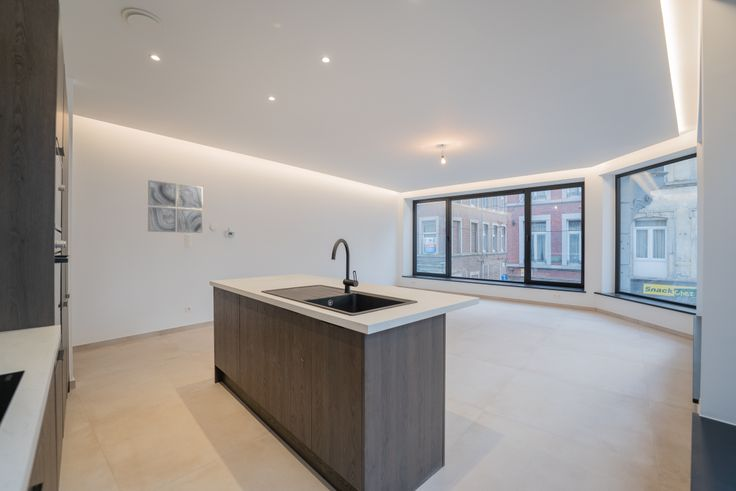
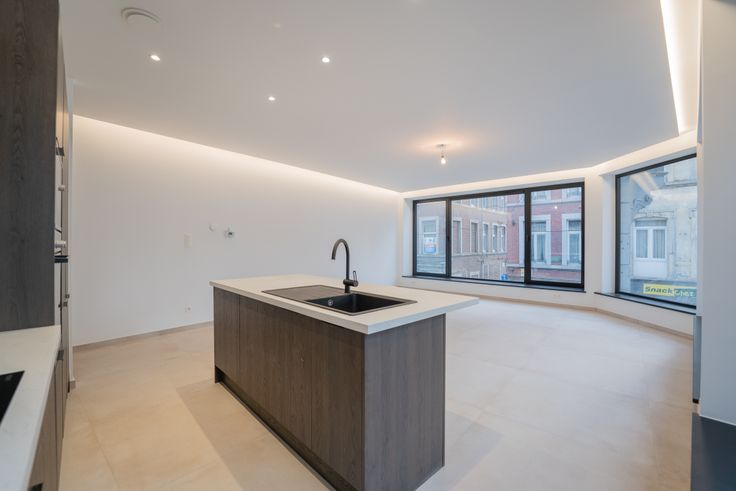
- wall art [147,179,204,234]
